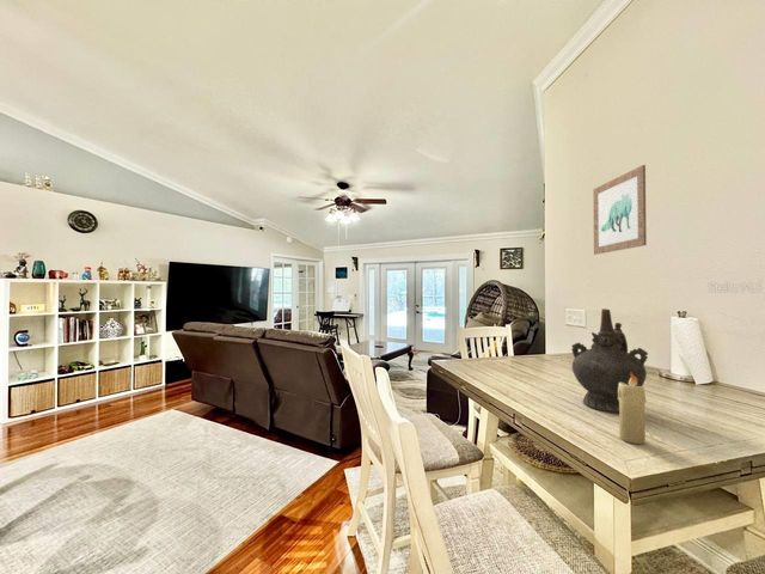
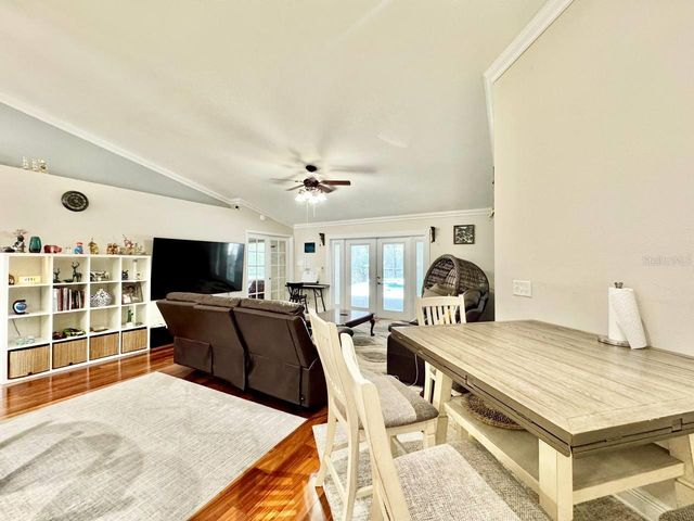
- ceremonial vessel [570,307,649,414]
- wall art [592,164,648,256]
- candle [618,373,647,445]
